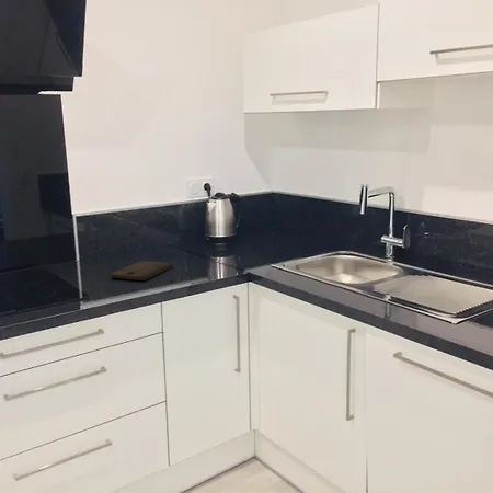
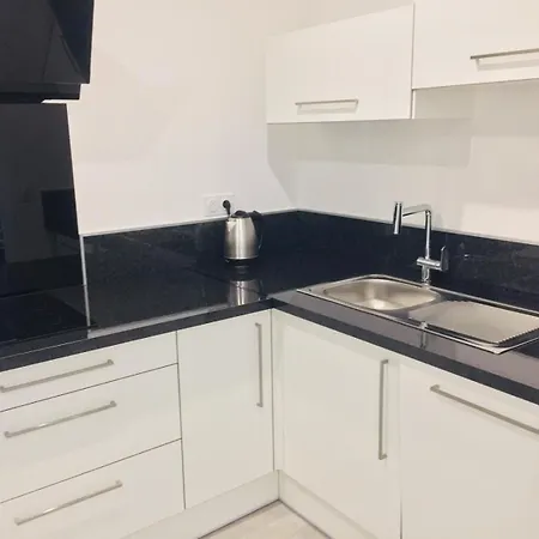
- cutting board [110,260,174,282]
